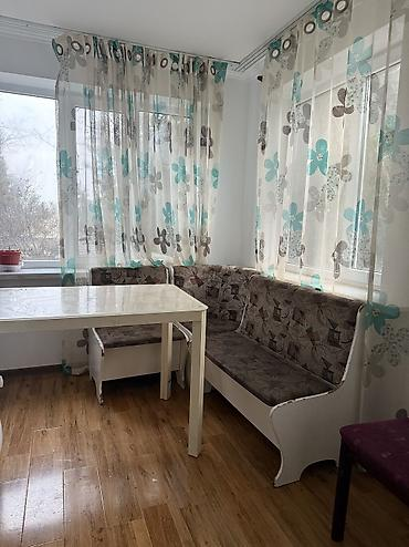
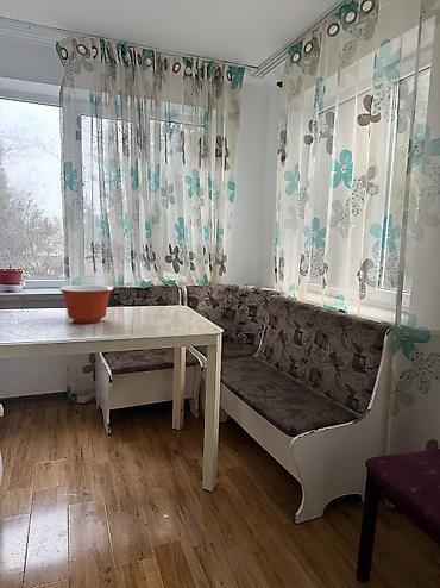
+ mixing bowl [58,284,114,324]
